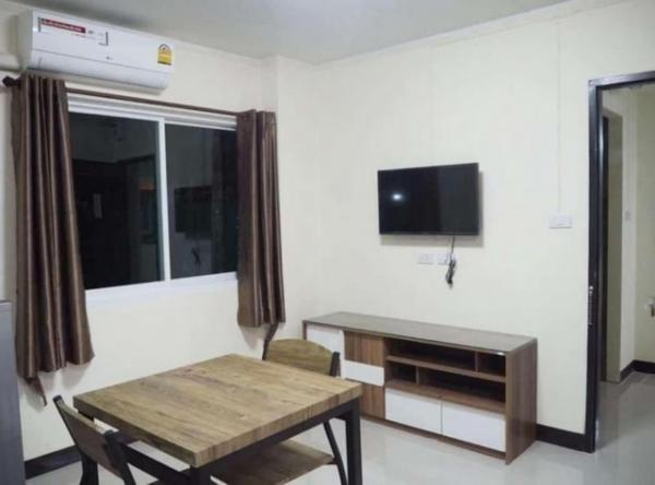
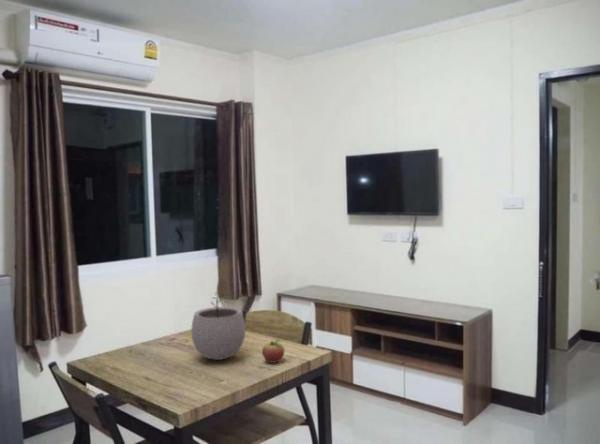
+ plant pot [190,290,246,361]
+ fruit [261,338,285,364]
